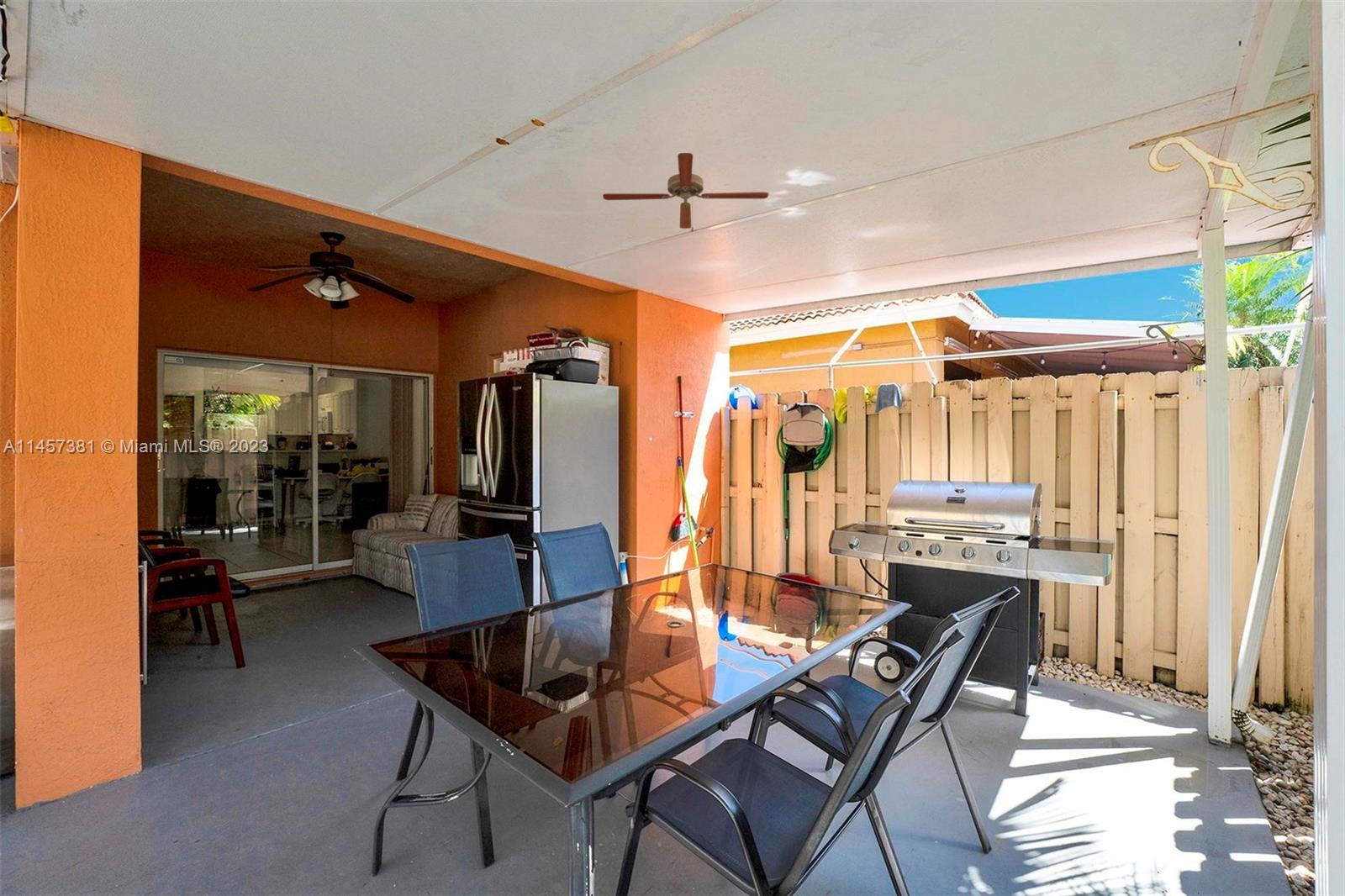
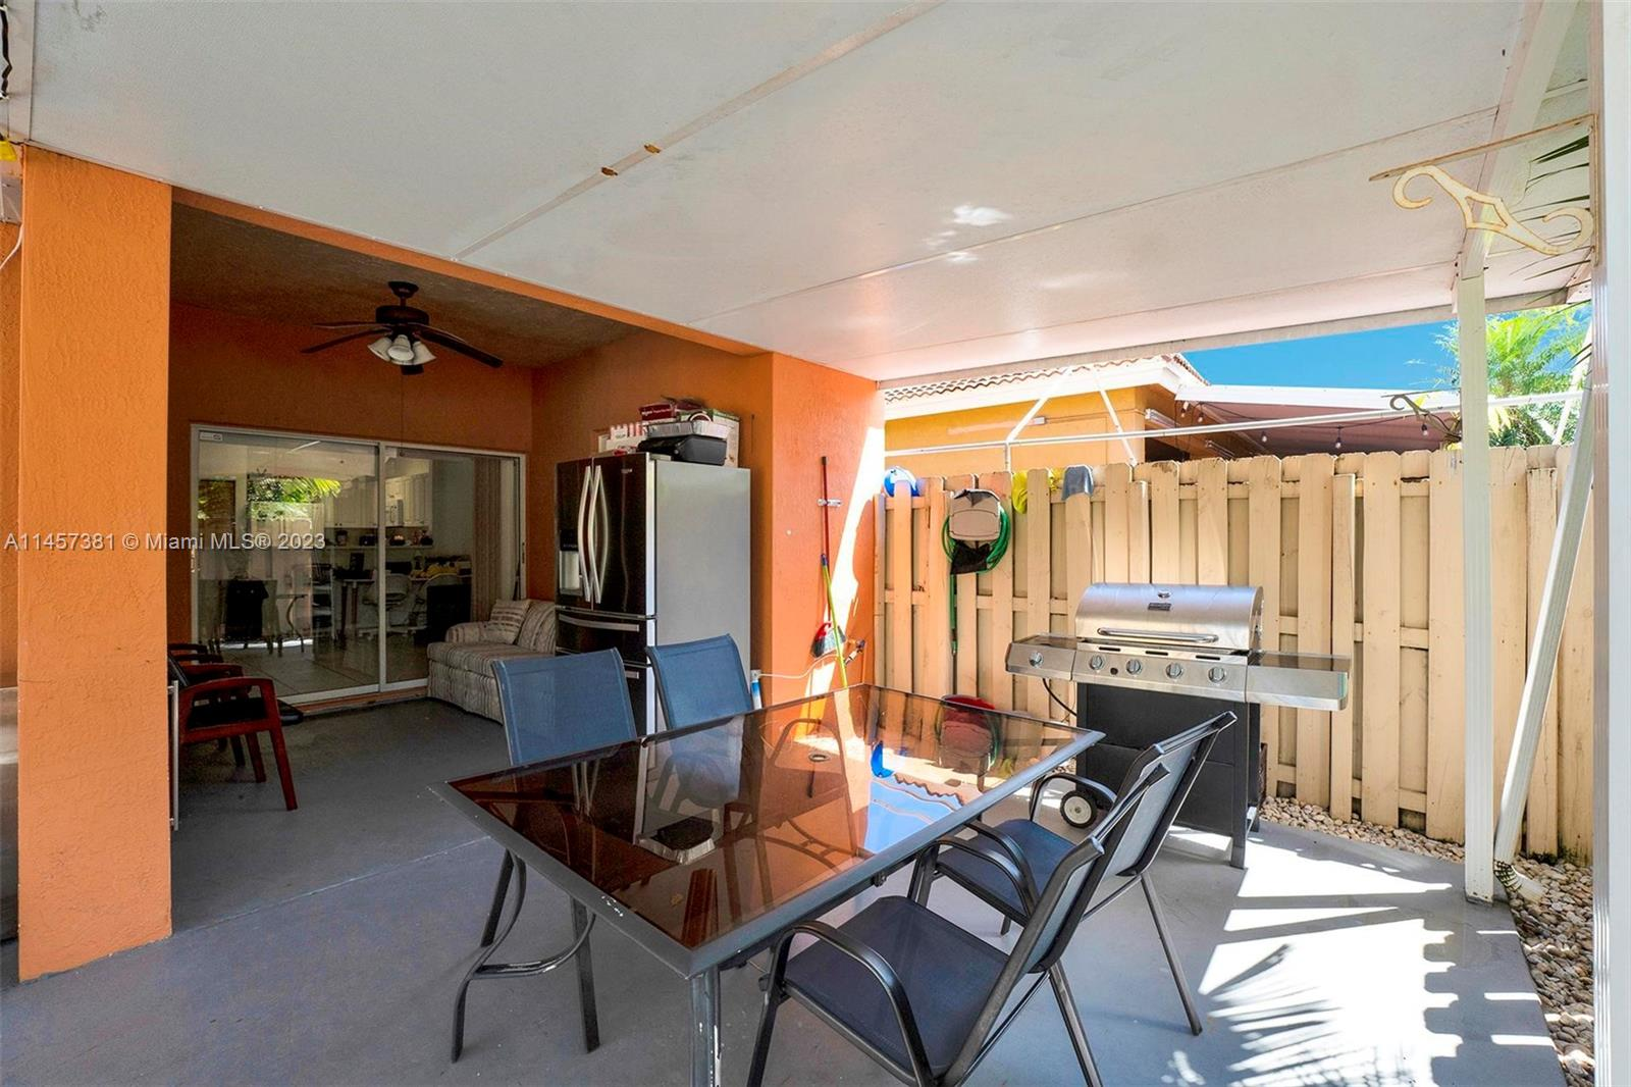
- ceiling fan [602,152,769,233]
